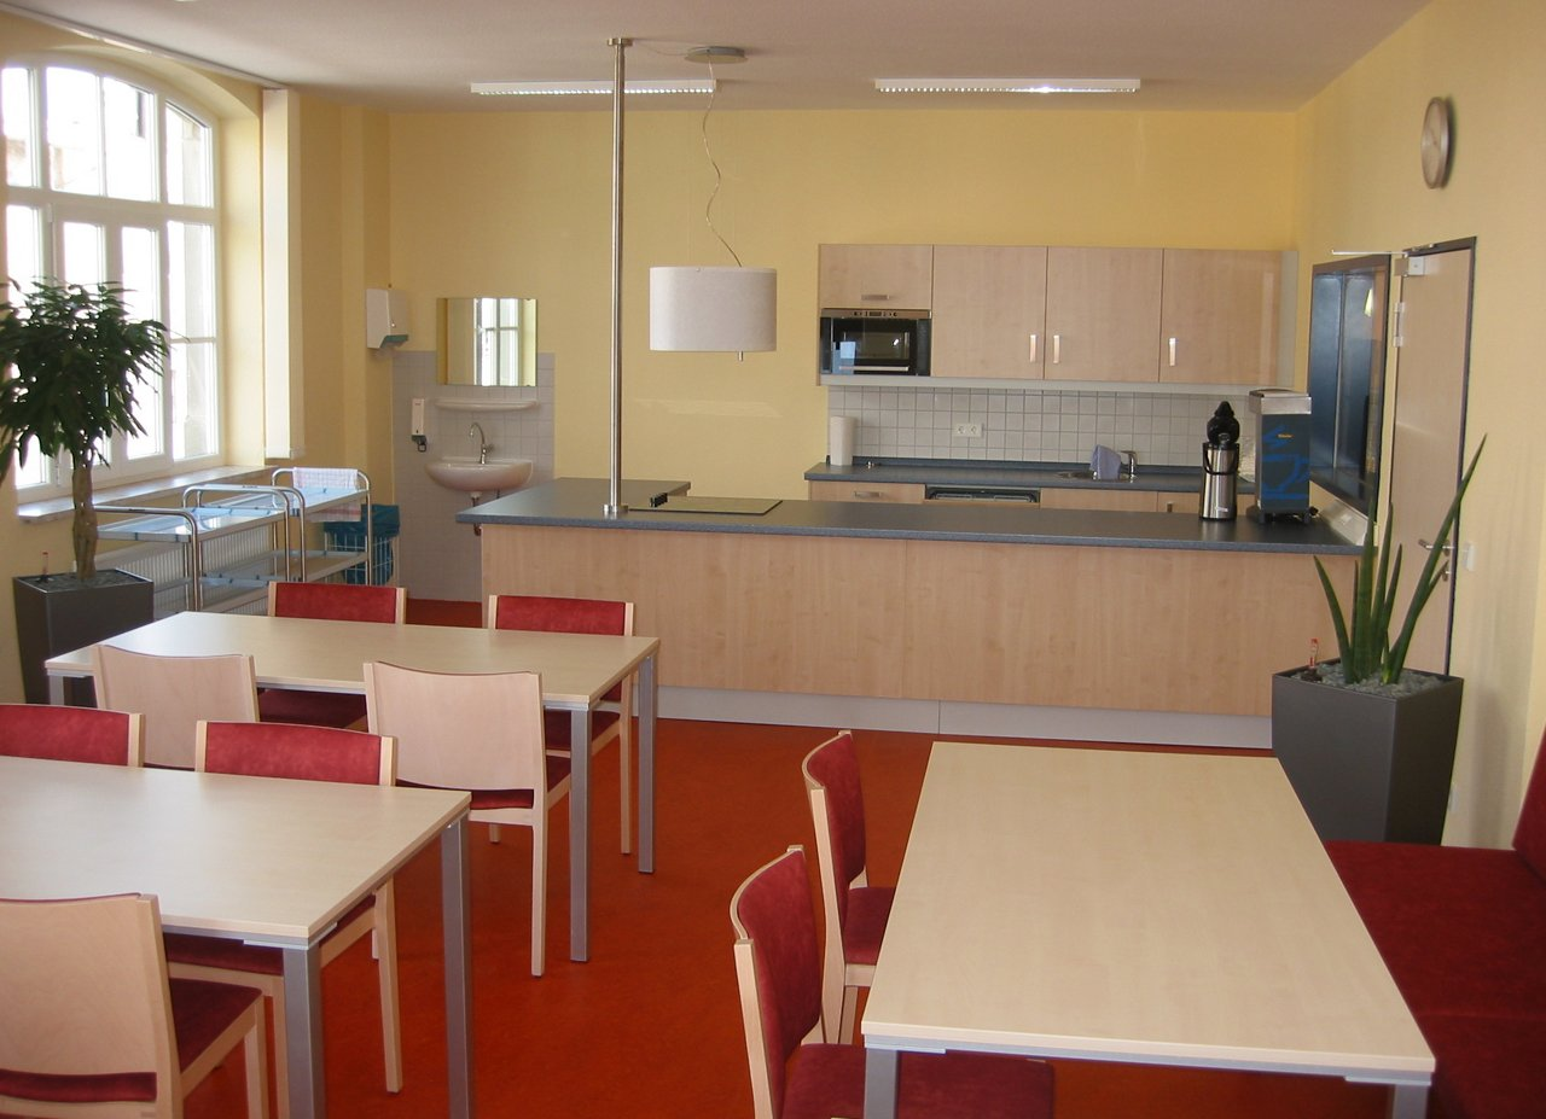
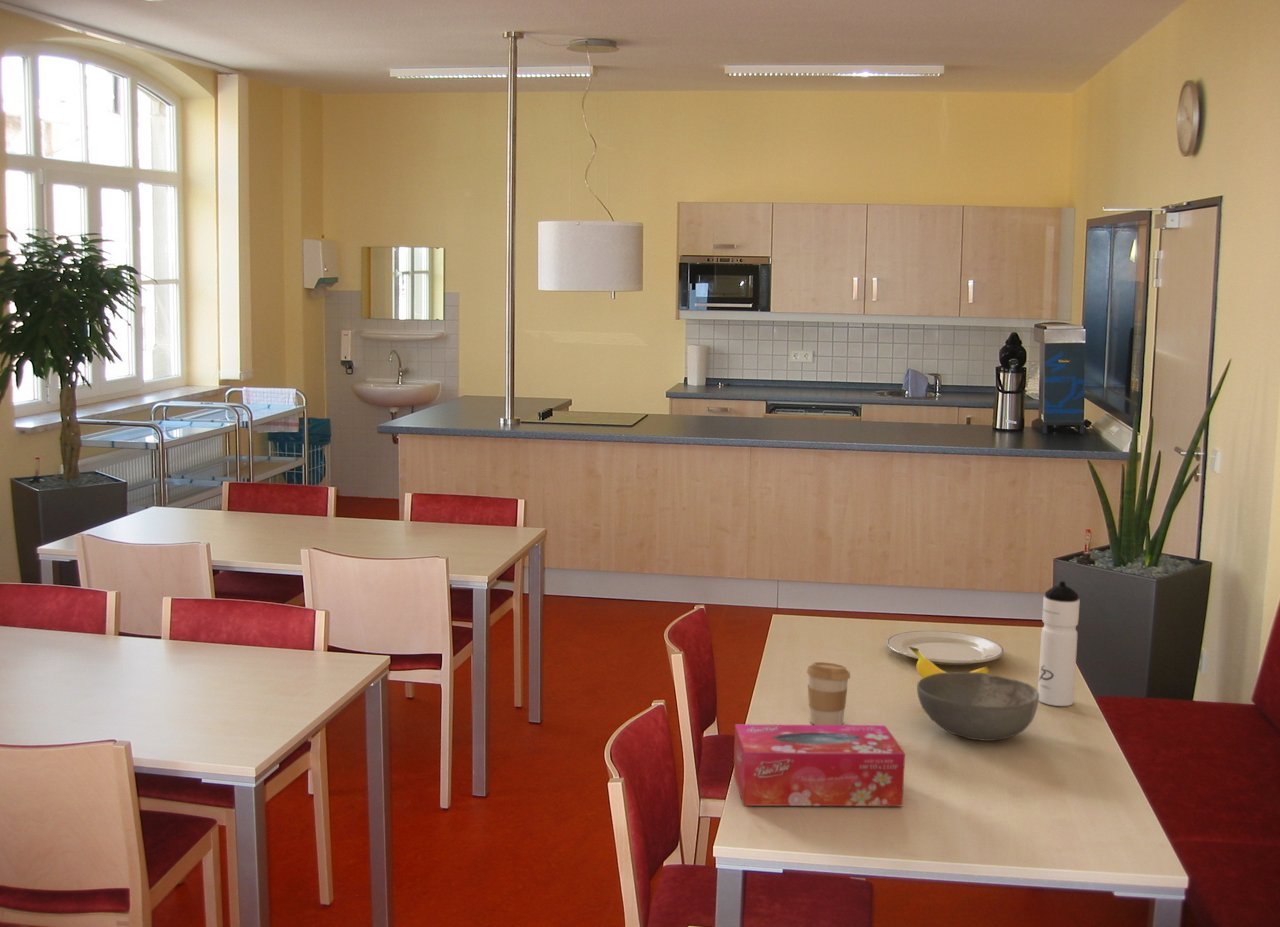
+ banana [908,646,991,679]
+ tissue box [733,723,906,807]
+ water bottle [1037,580,1081,707]
+ bowl [916,671,1039,742]
+ chinaware [886,630,1005,666]
+ coffee cup [806,661,851,725]
